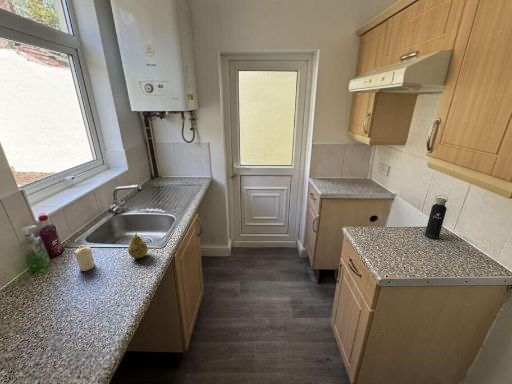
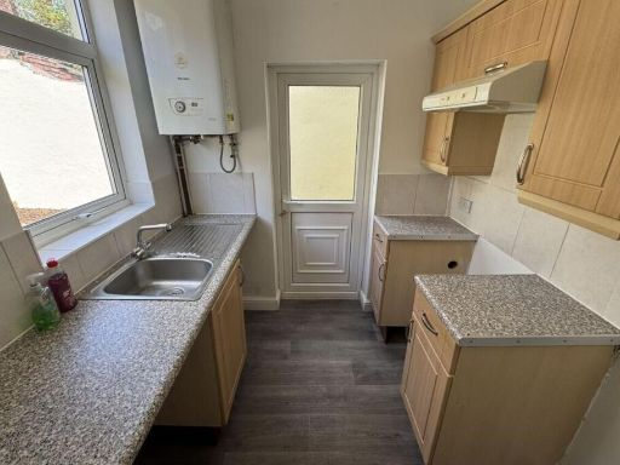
- candle [74,245,96,272]
- fruit [127,231,149,260]
- water bottle [424,194,449,240]
